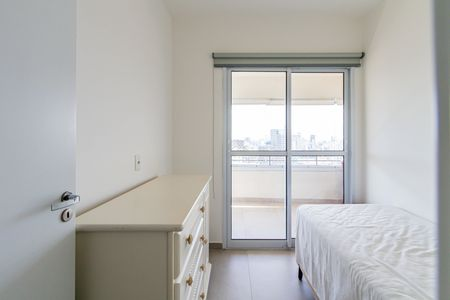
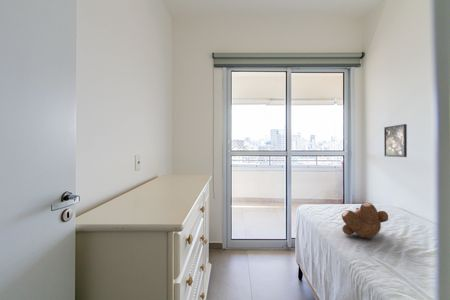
+ teddy bear [341,202,389,239]
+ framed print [383,123,408,158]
